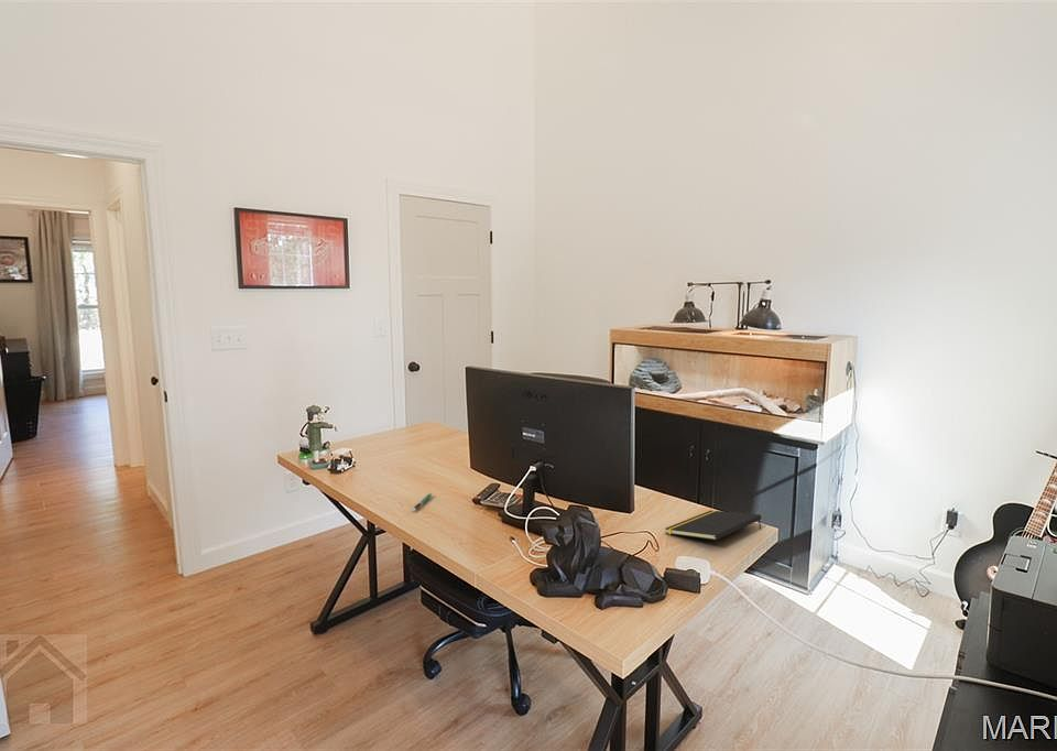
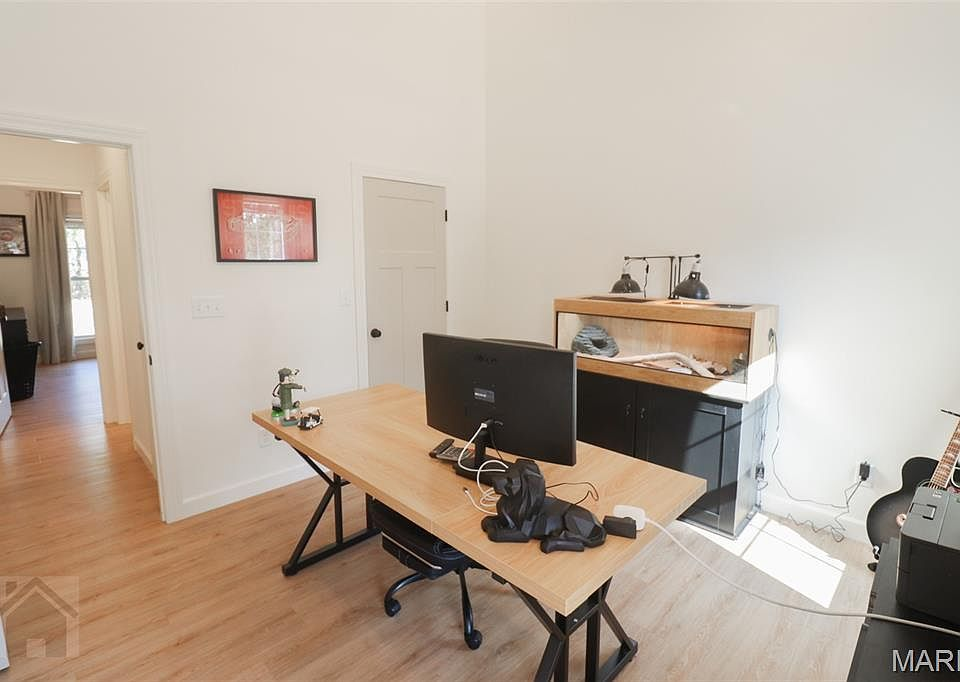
- pen [411,492,434,512]
- notepad [664,509,762,541]
